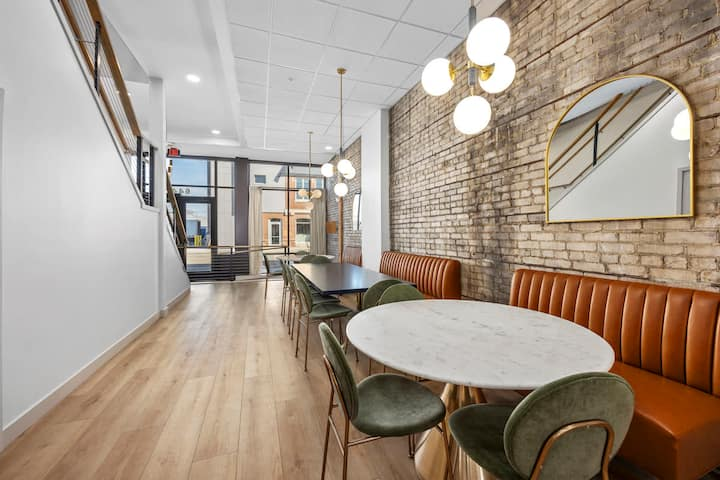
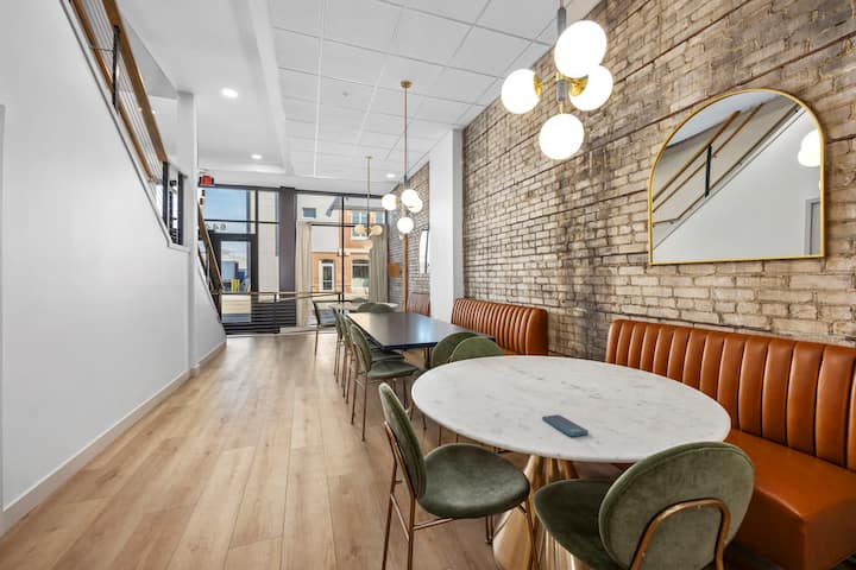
+ smartphone [541,413,590,437]
